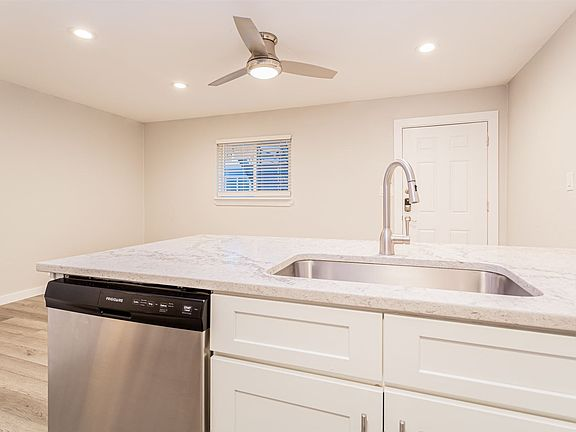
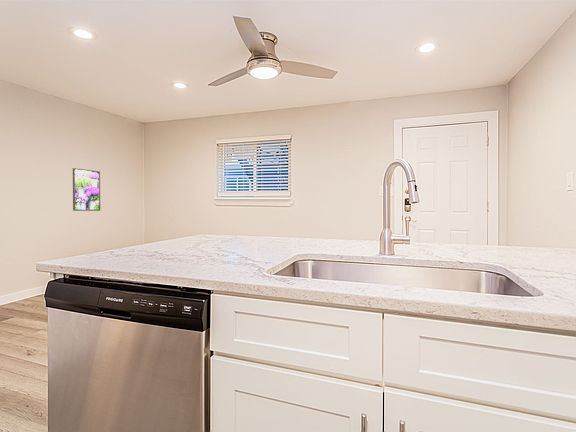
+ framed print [72,167,101,212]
